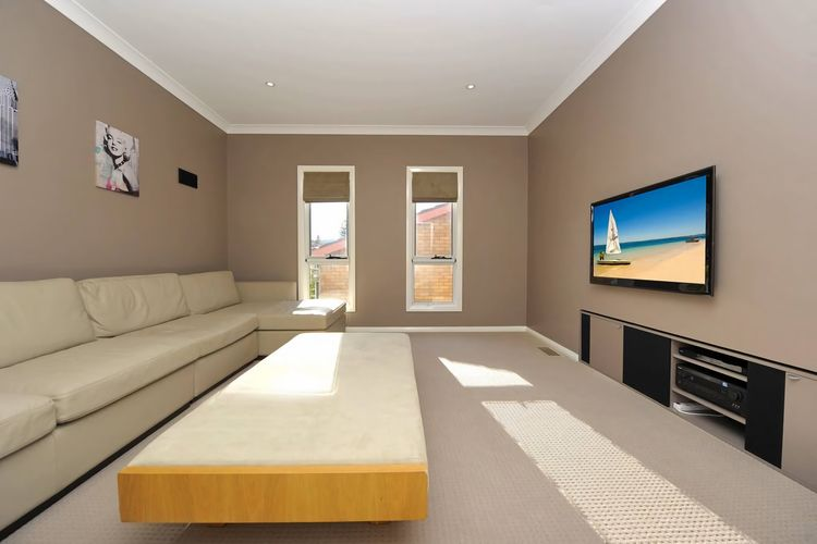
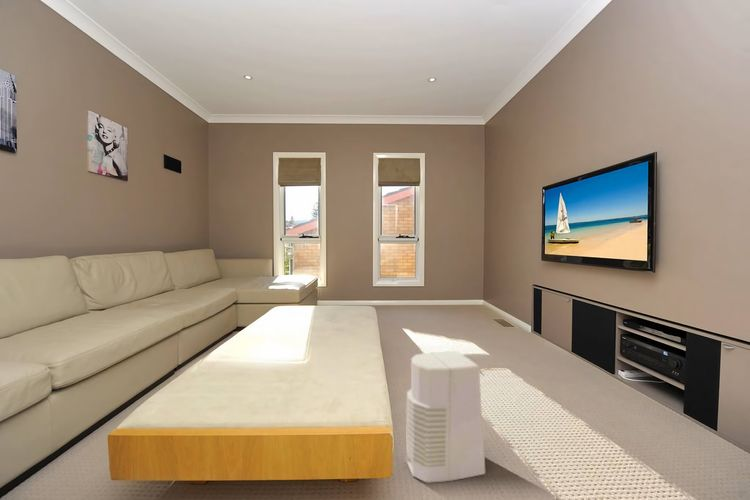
+ speaker [405,350,486,484]
